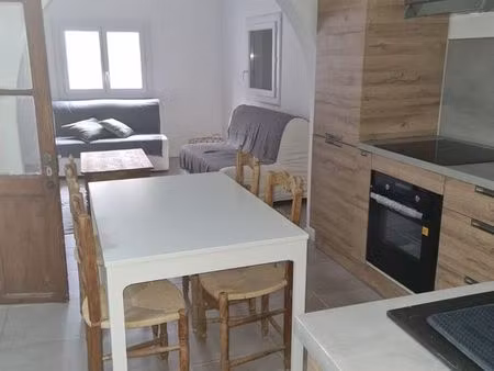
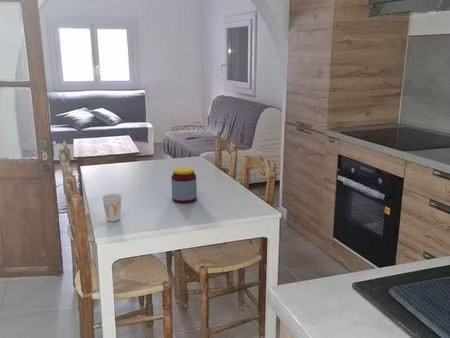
+ cup [101,193,123,222]
+ jar [170,166,198,204]
